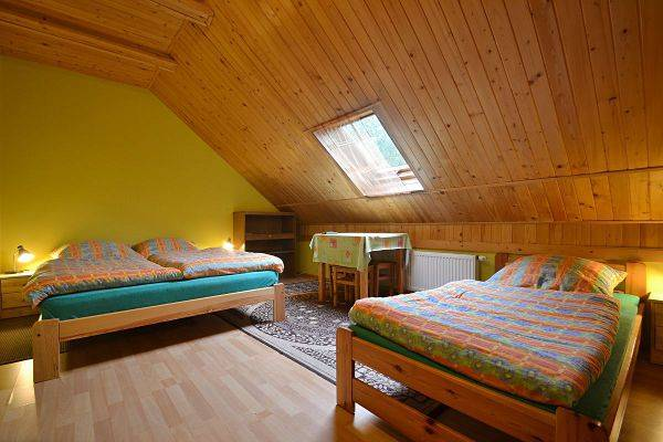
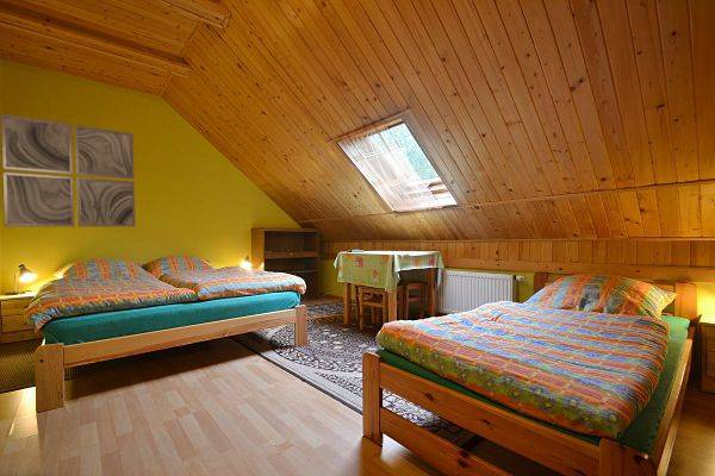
+ wall art [0,113,137,228]
